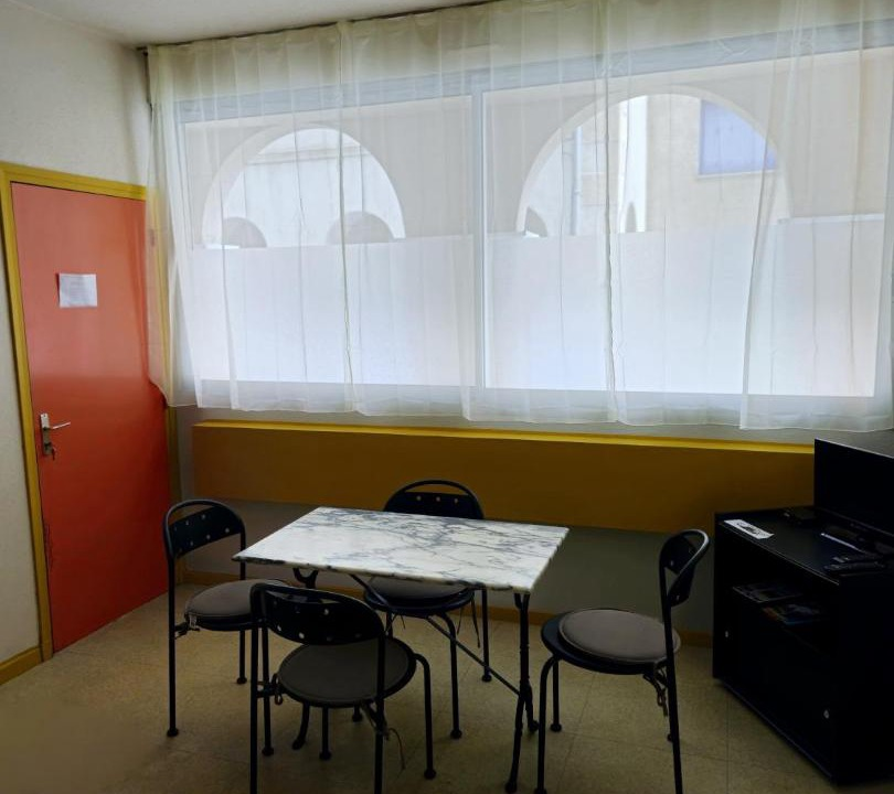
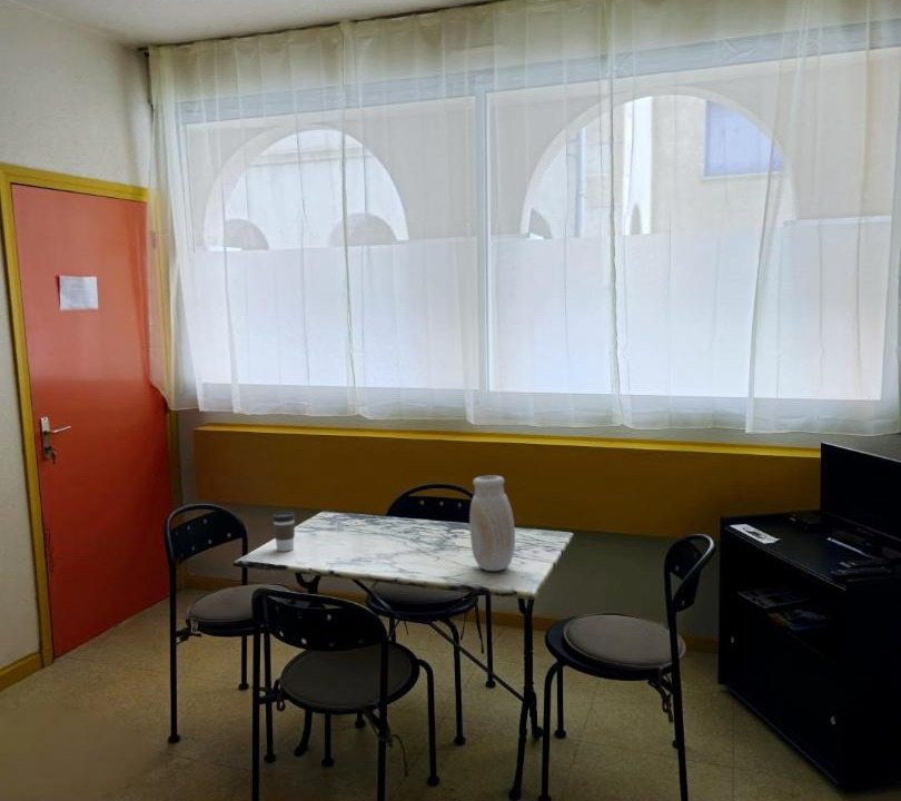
+ vase [468,474,516,572]
+ coffee cup [271,511,296,553]
